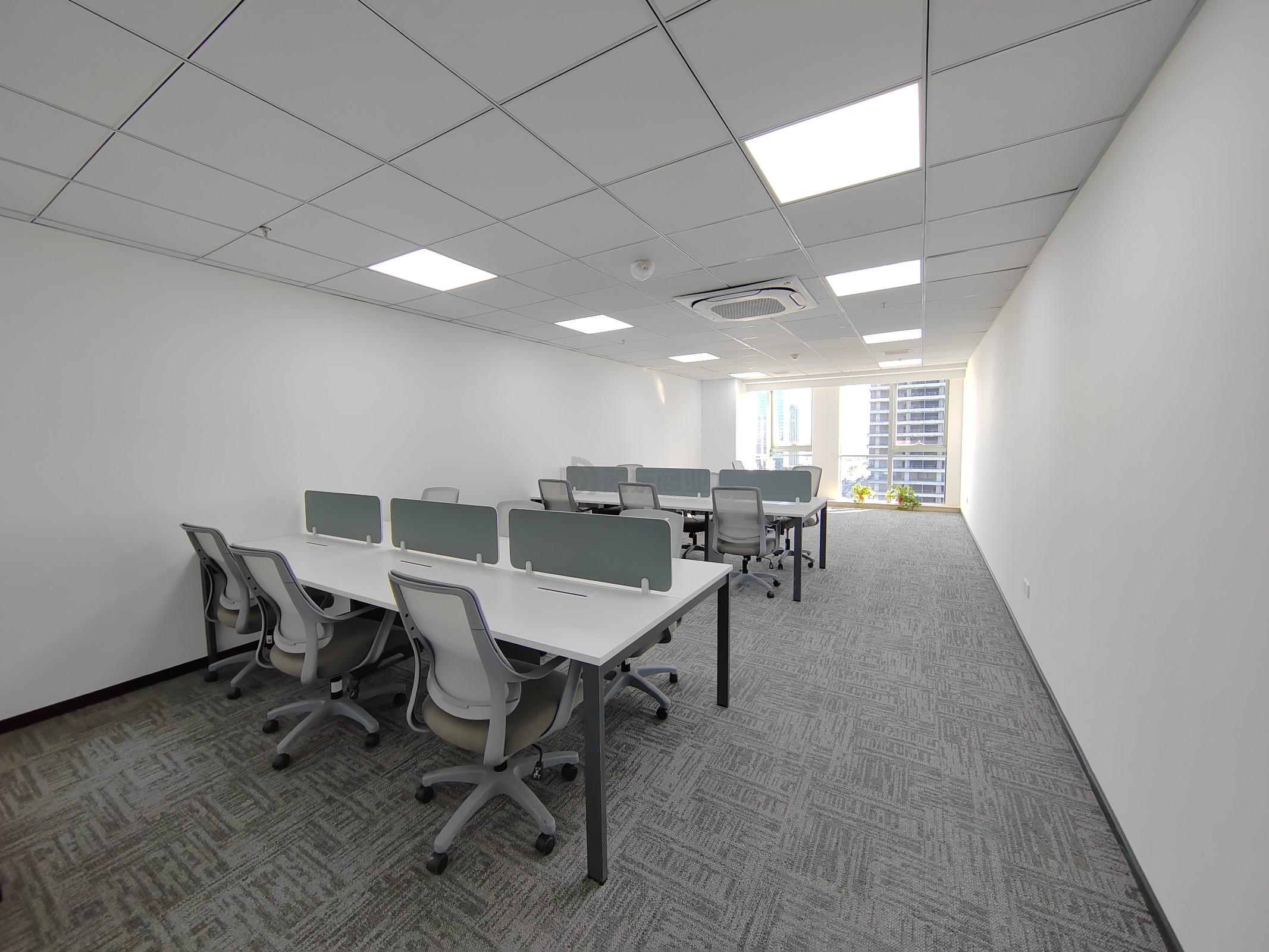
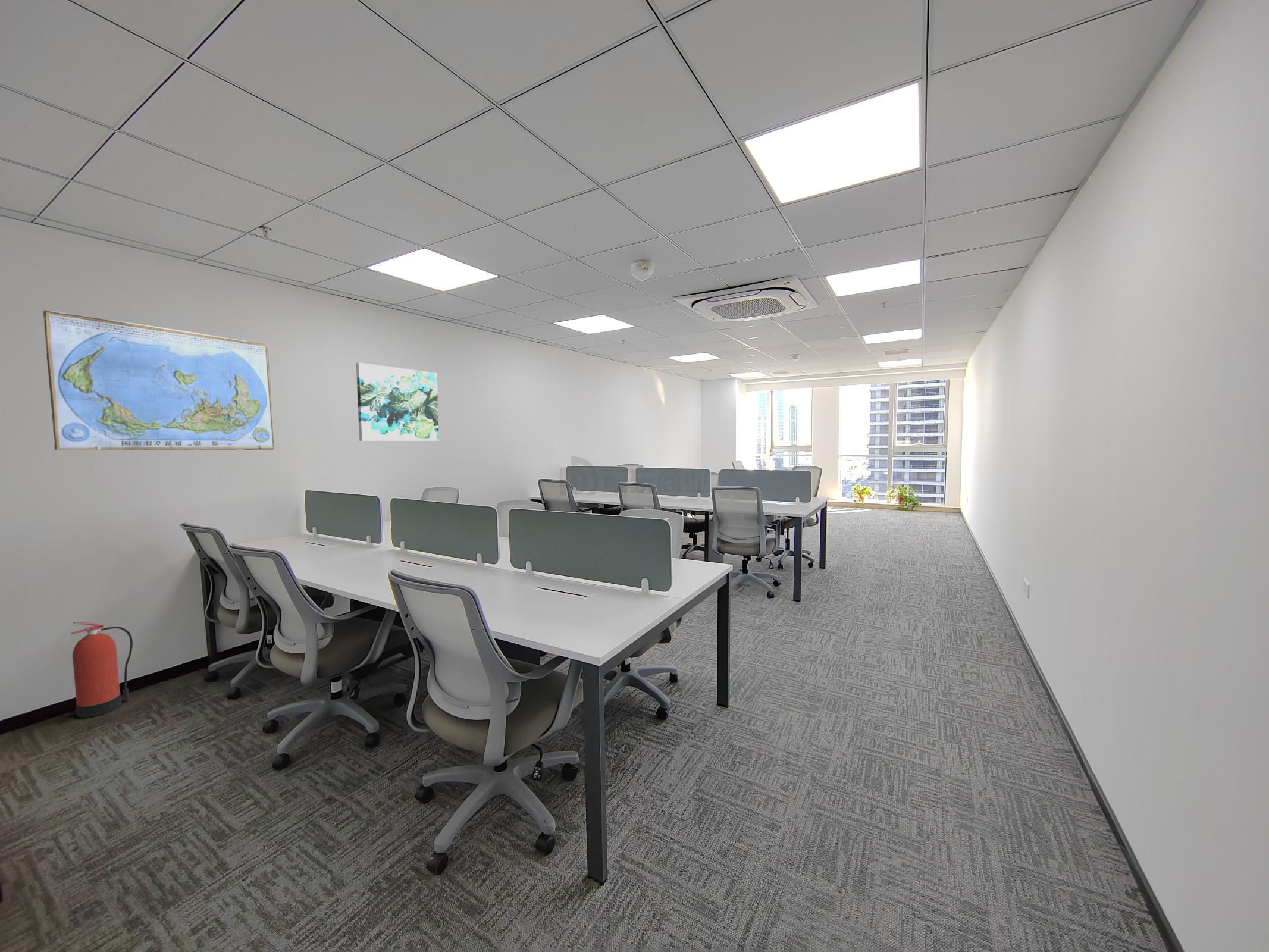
+ fire extinguisher [71,622,133,718]
+ world map [42,309,275,450]
+ wall art [356,362,440,441]
